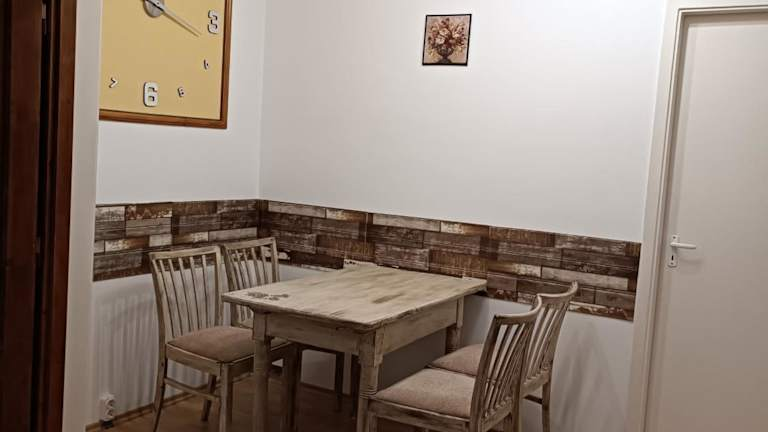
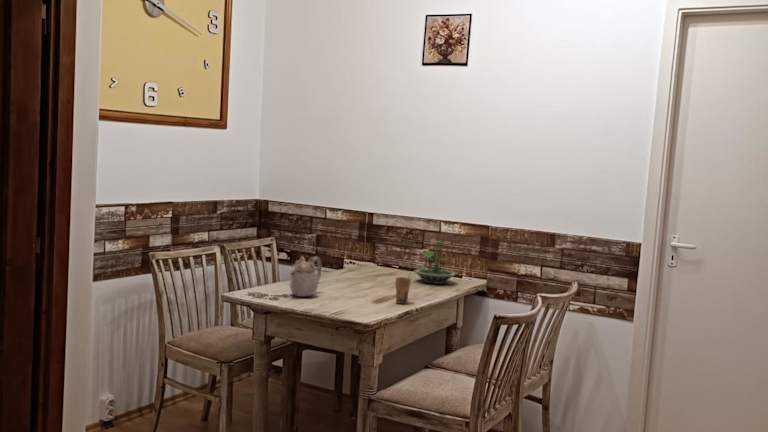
+ cup [394,272,412,305]
+ terrarium [414,241,457,285]
+ teapot [289,255,323,298]
